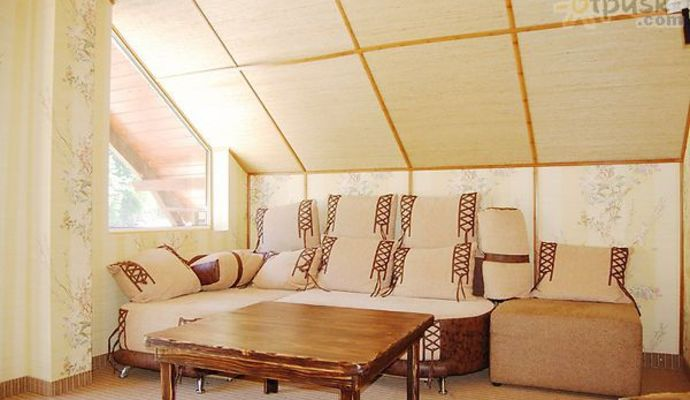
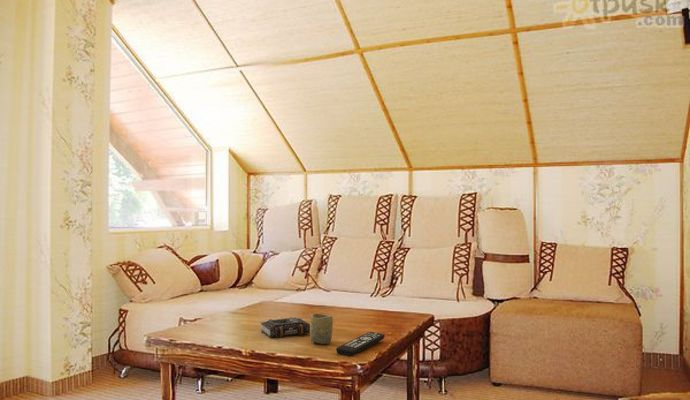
+ book [259,316,310,339]
+ cup [309,312,334,345]
+ remote control [335,331,386,357]
